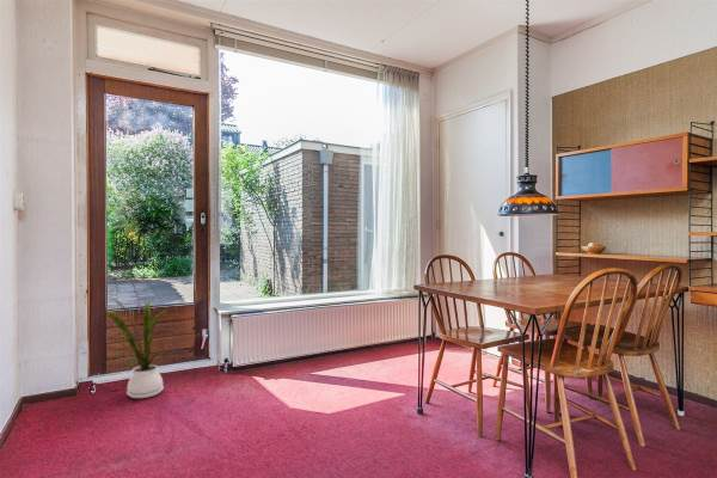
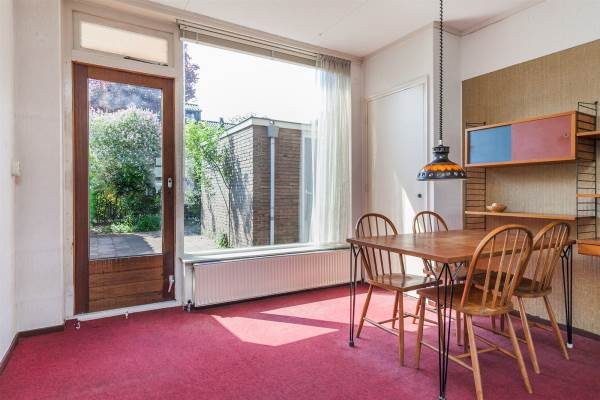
- house plant [102,295,174,399]
